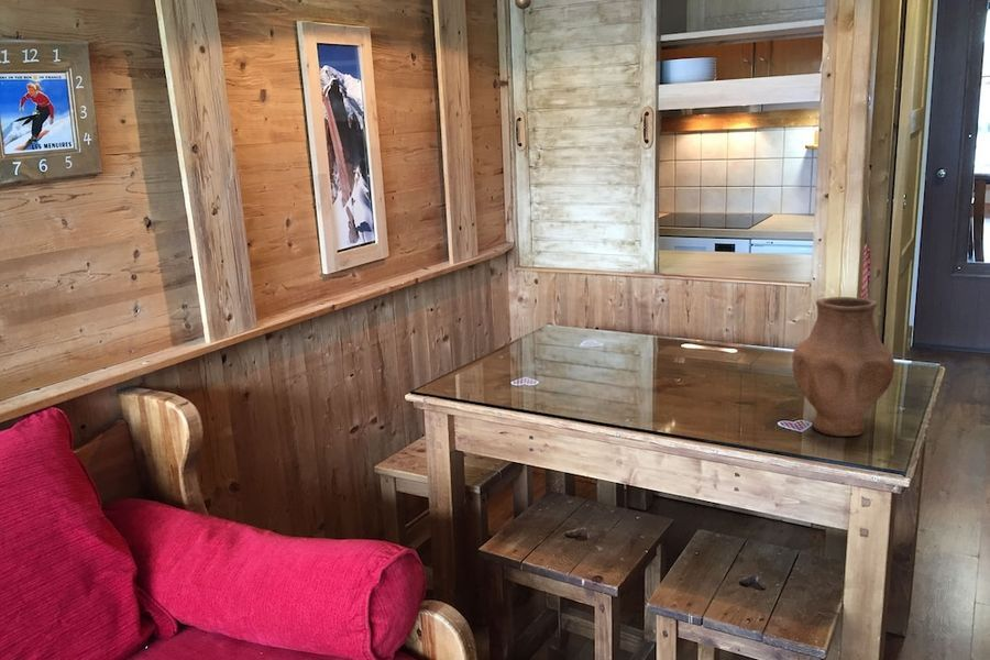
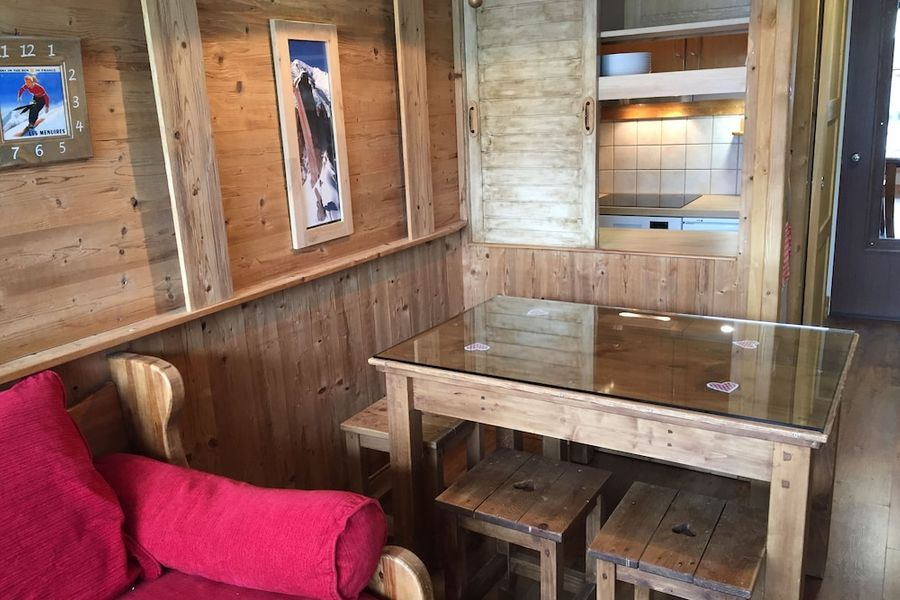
- vase [791,296,895,438]
